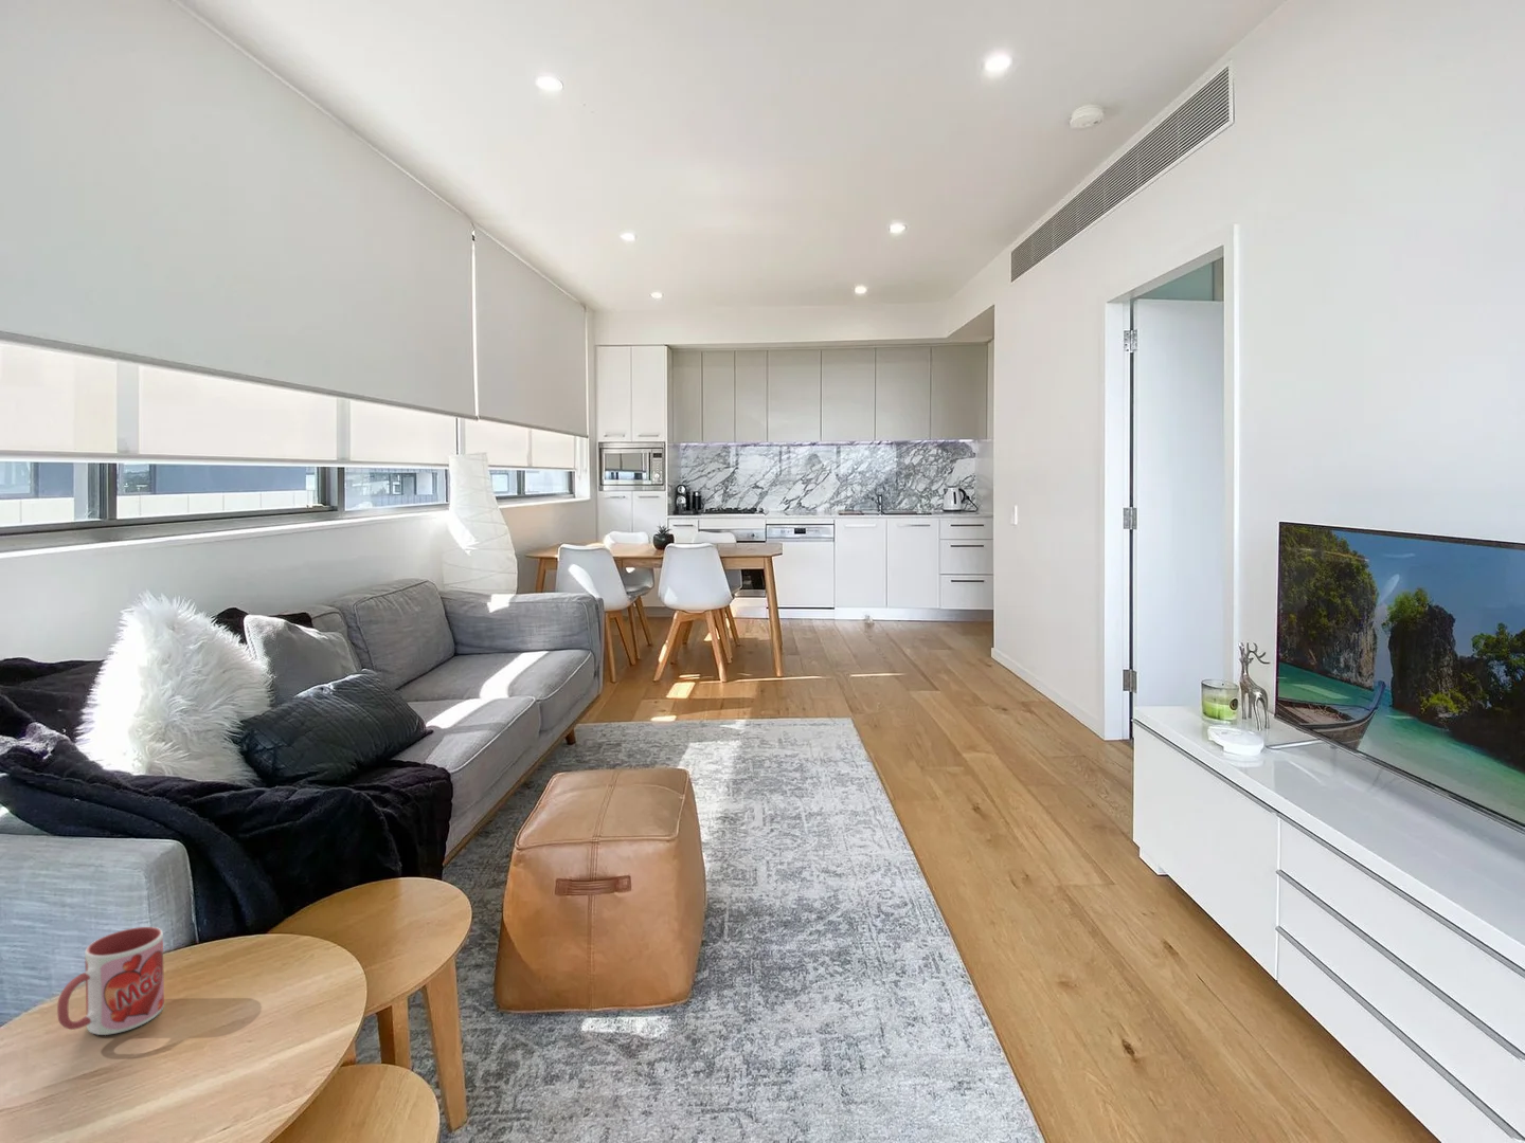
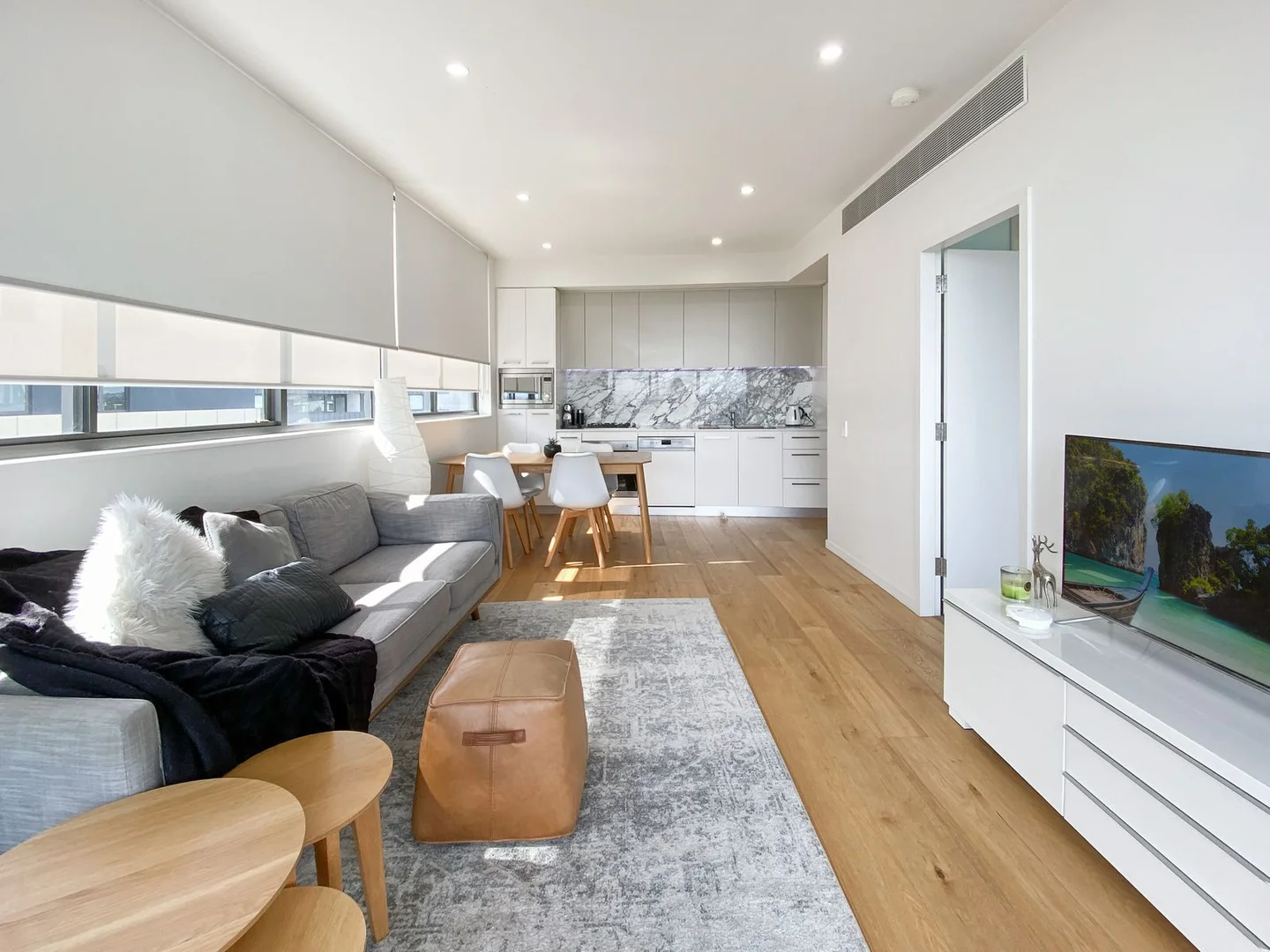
- mug [56,926,166,1036]
